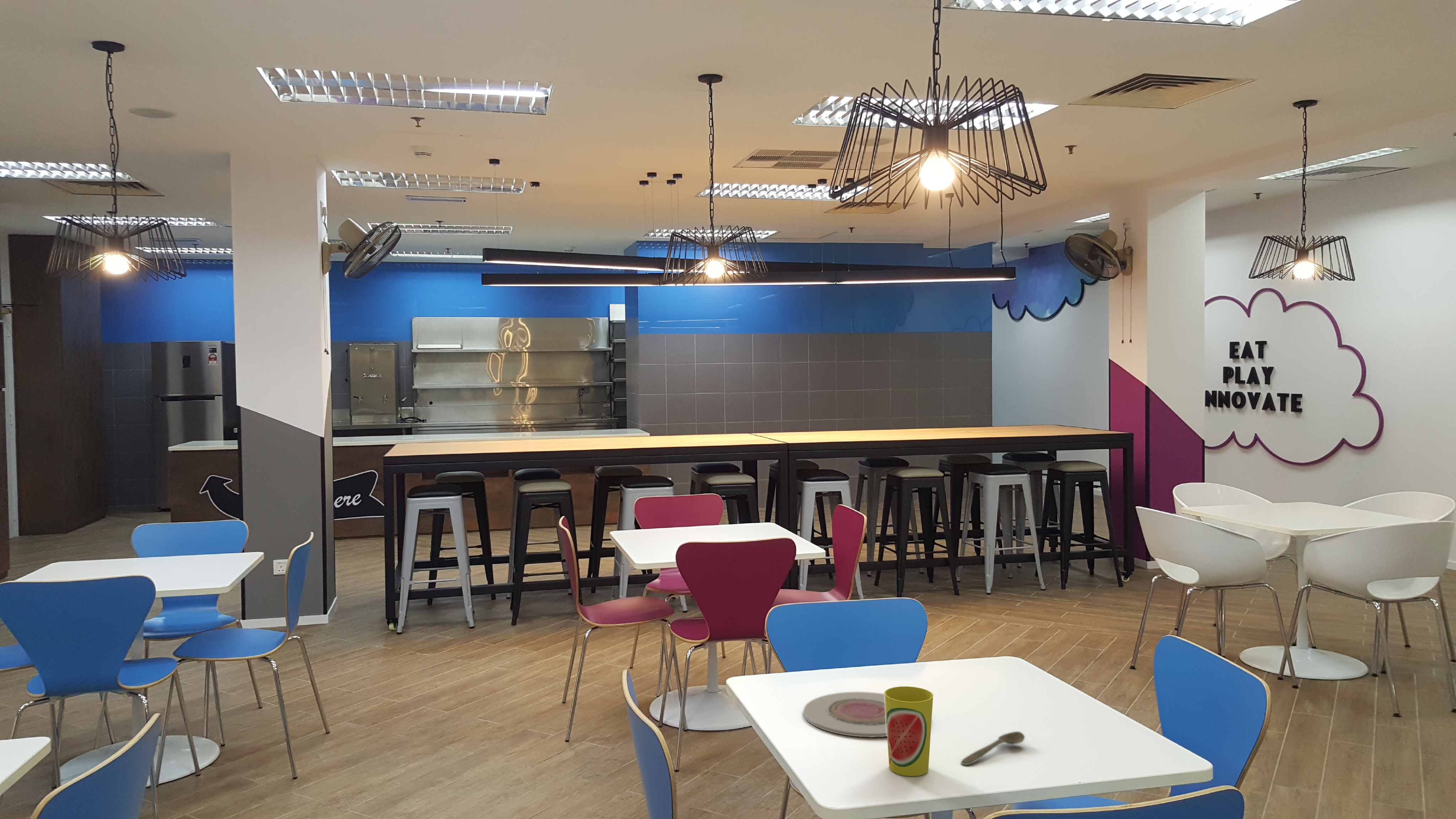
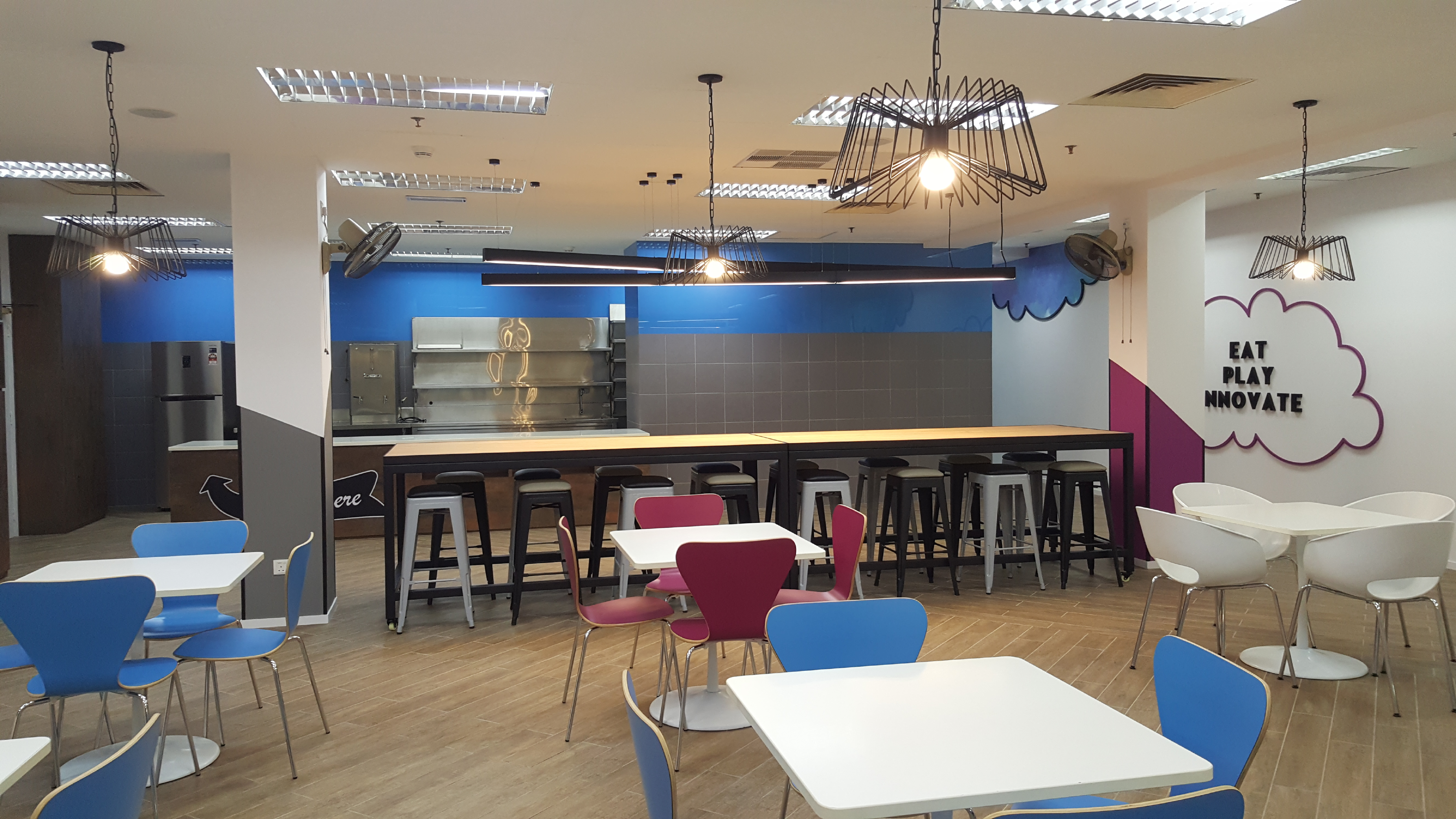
- cup [884,686,934,776]
- plate [803,691,887,738]
- spoon [960,731,1025,765]
